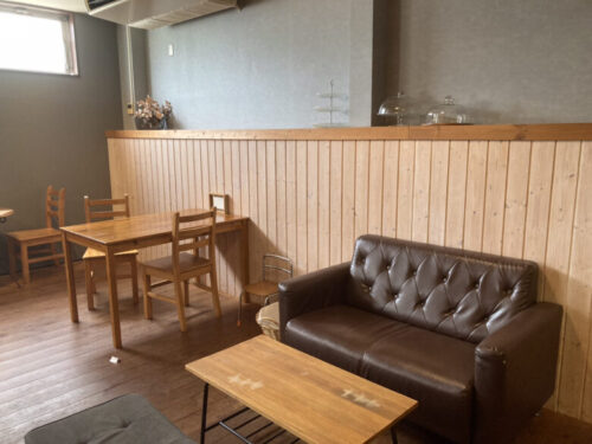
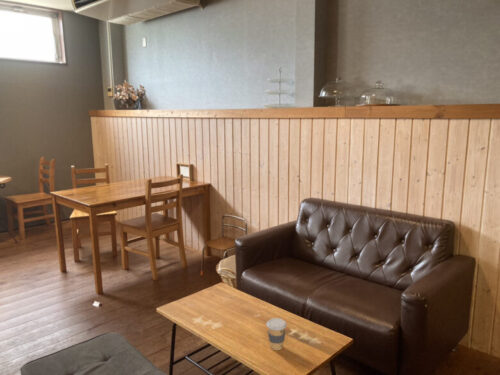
+ coffee cup [266,317,288,351]
